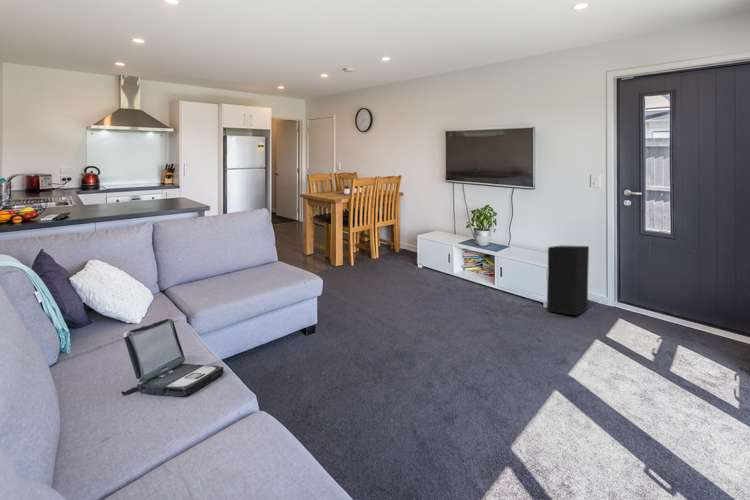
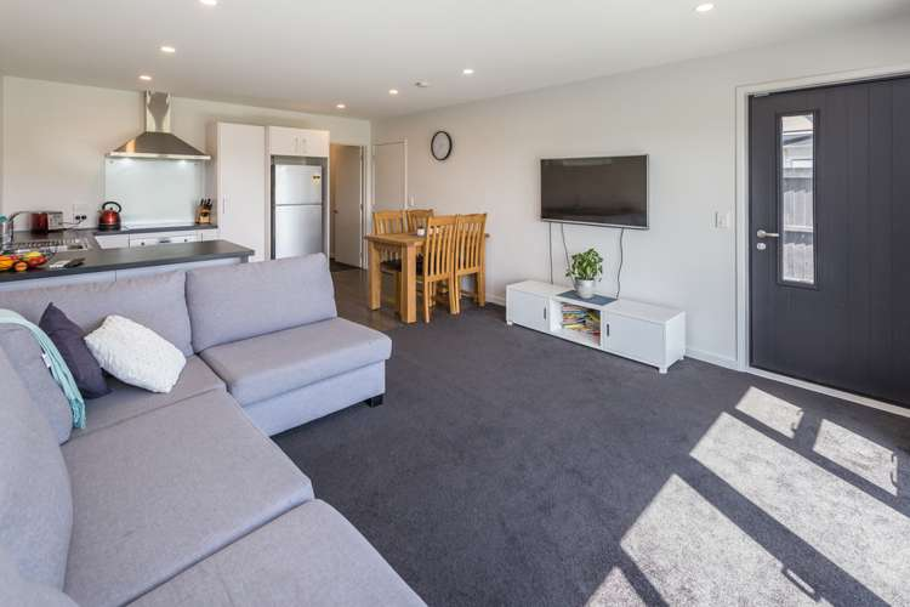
- laptop [120,317,225,397]
- speaker [546,244,590,316]
